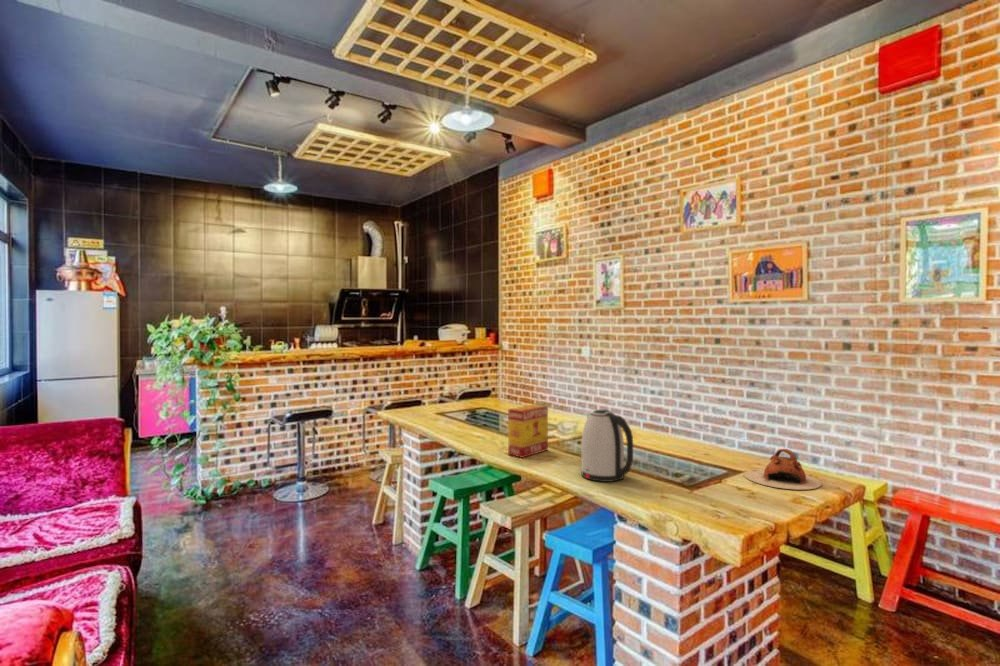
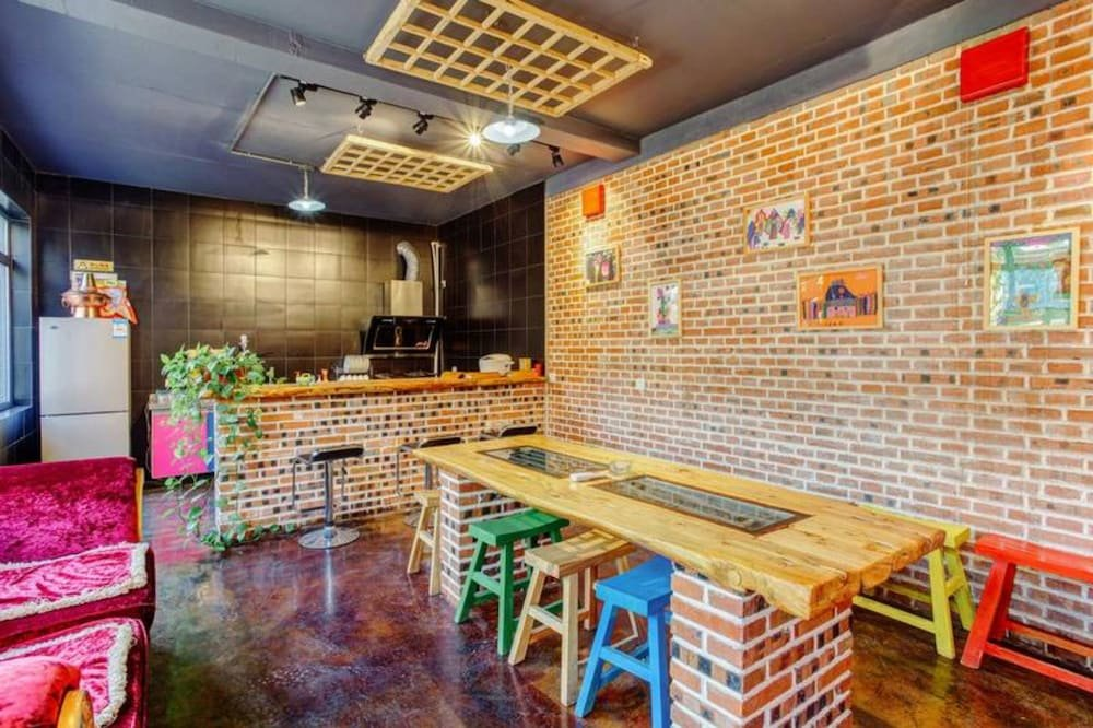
- teapot [743,448,822,491]
- tea box [507,404,549,459]
- kettle [580,409,634,483]
